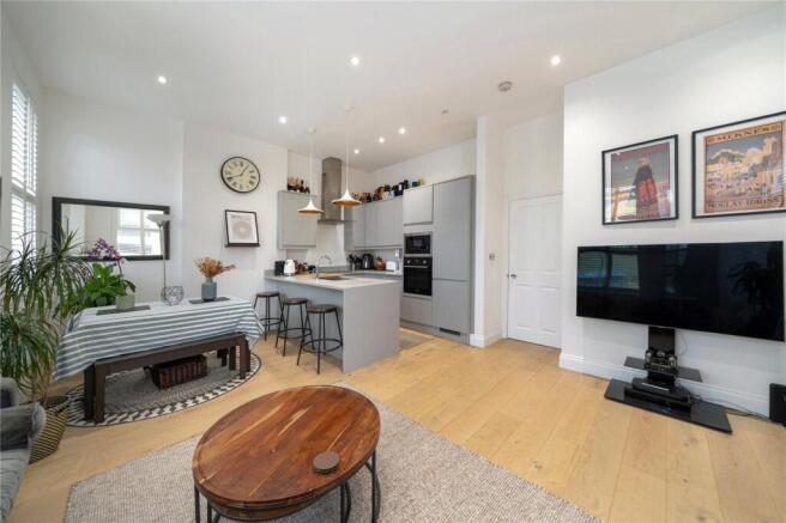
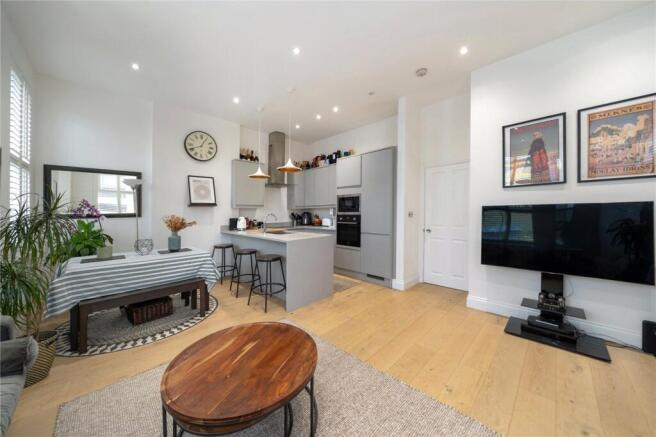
- coaster [313,450,340,474]
